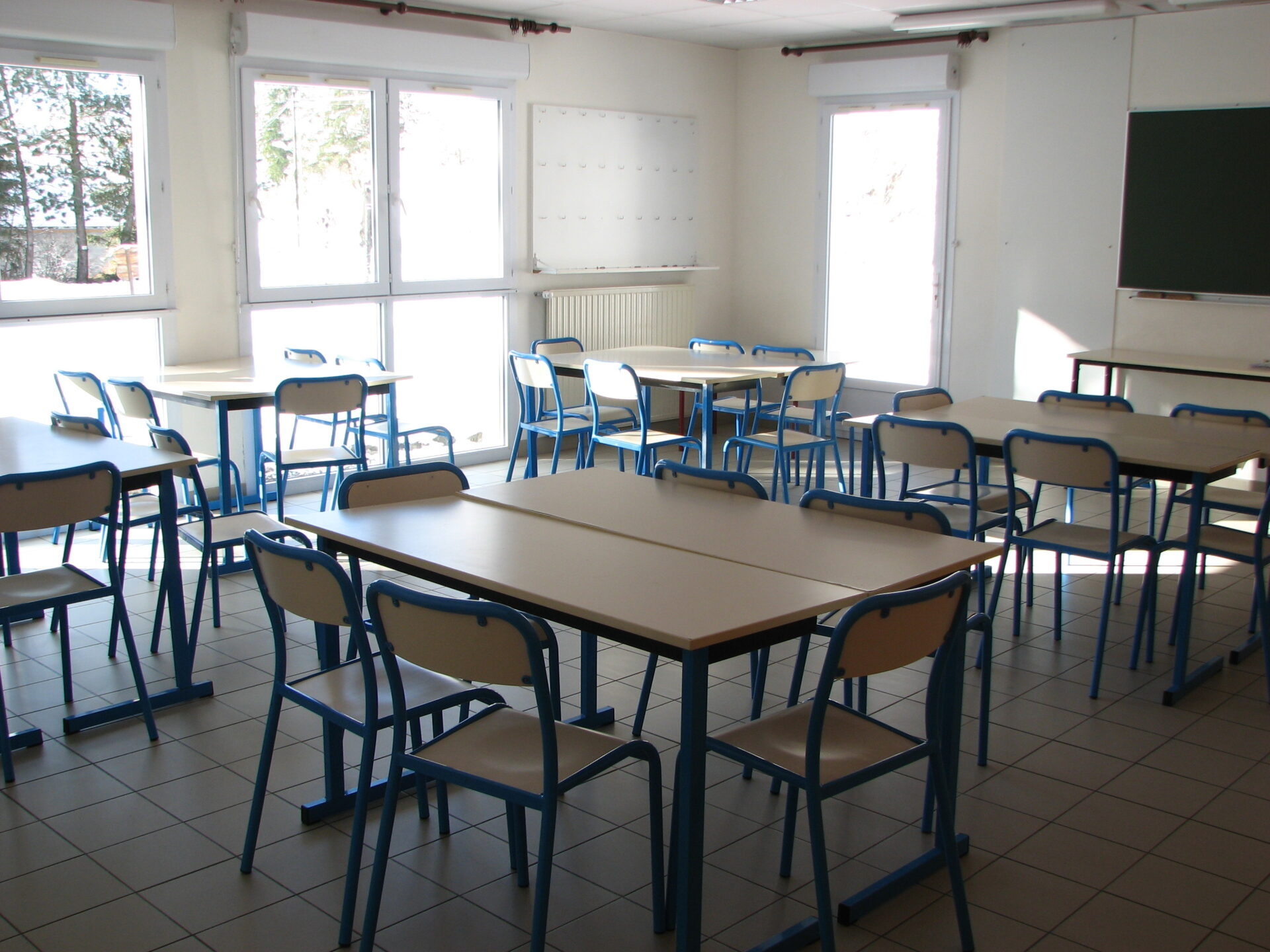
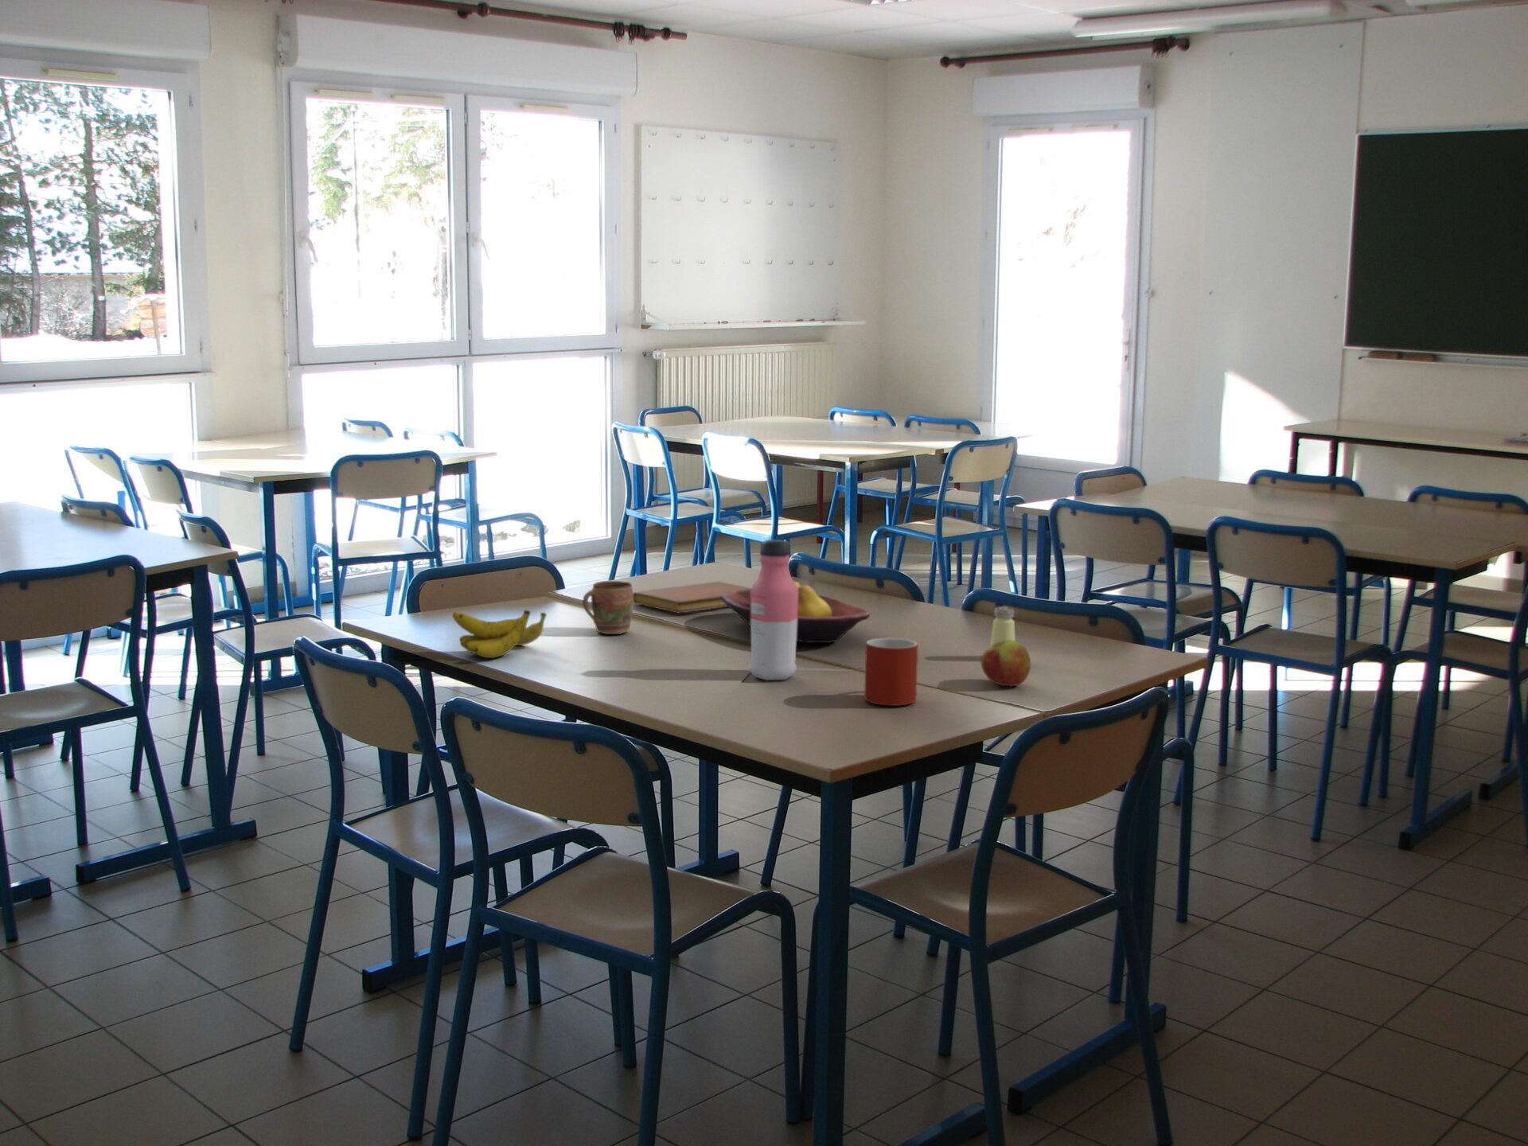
+ fruit bowl [722,581,871,644]
+ saltshaker [989,606,1015,646]
+ mug [582,580,634,636]
+ notebook [634,581,752,614]
+ banana [451,609,547,658]
+ mug [864,638,918,707]
+ apple [979,640,1031,687]
+ water bottle [748,539,798,681]
